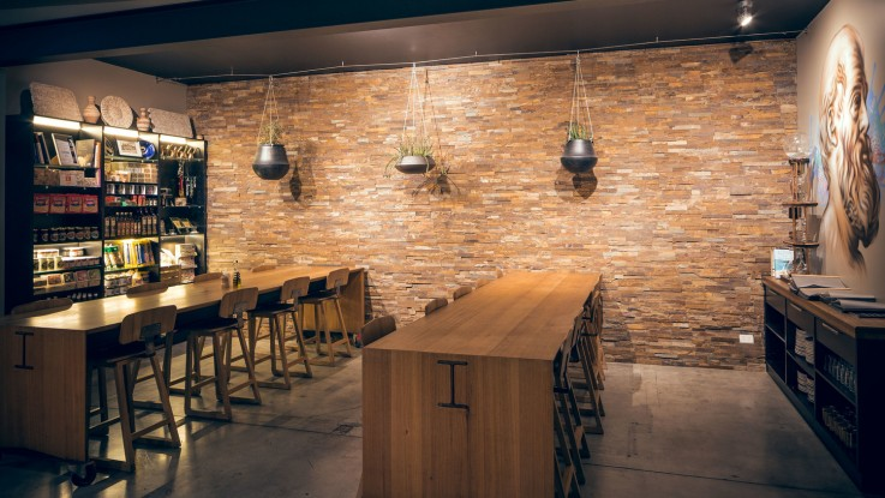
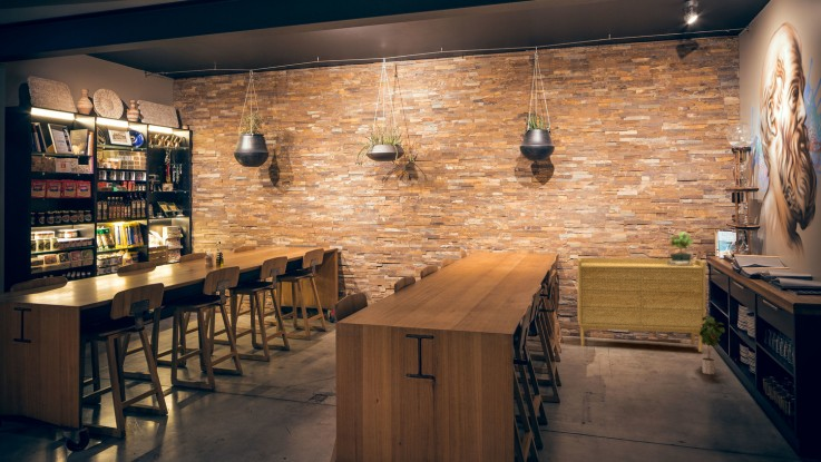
+ sideboard [577,257,706,353]
+ potted plant [700,315,726,375]
+ potted plant [667,230,698,267]
